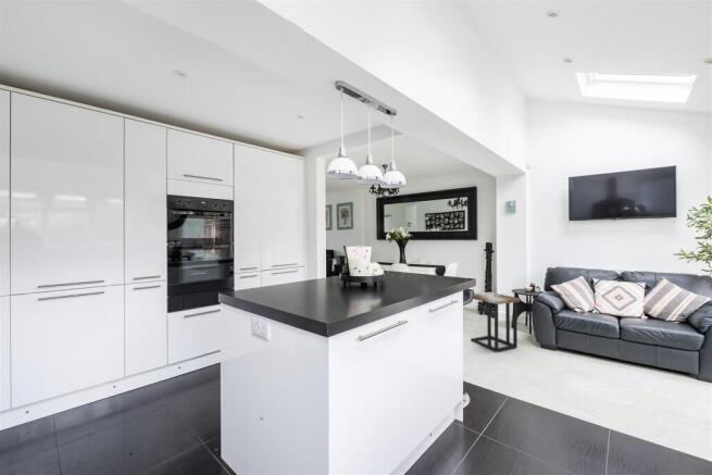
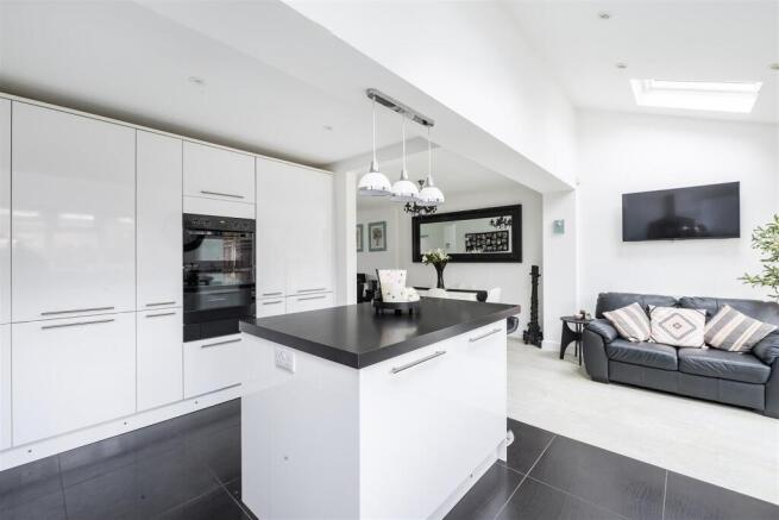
- side table [470,291,521,353]
